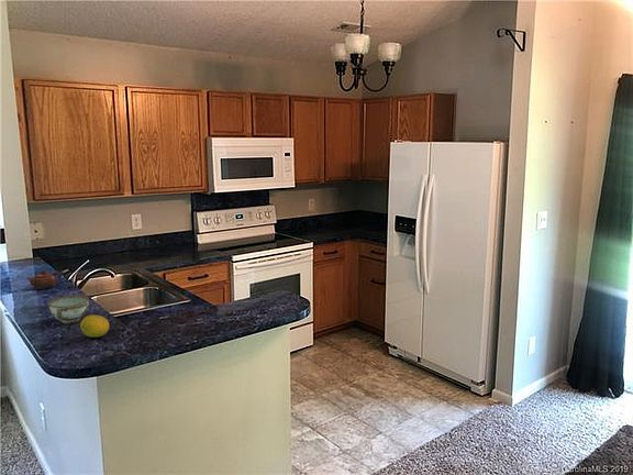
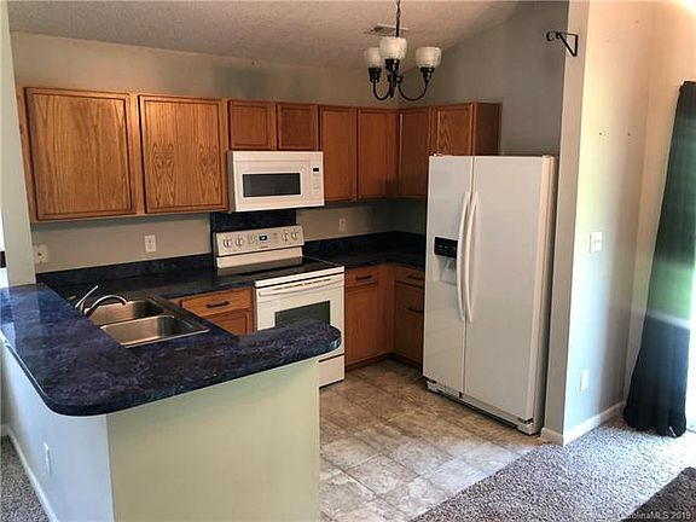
- fruit [79,313,110,339]
- bowl [47,295,90,325]
- teapot [26,268,63,290]
